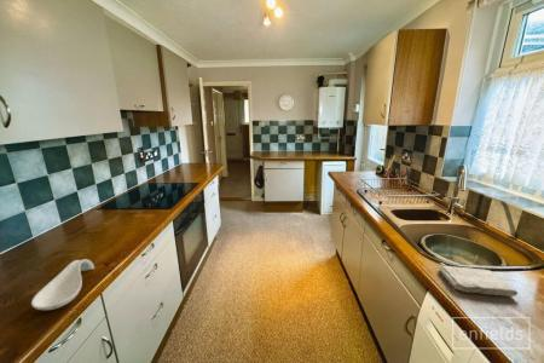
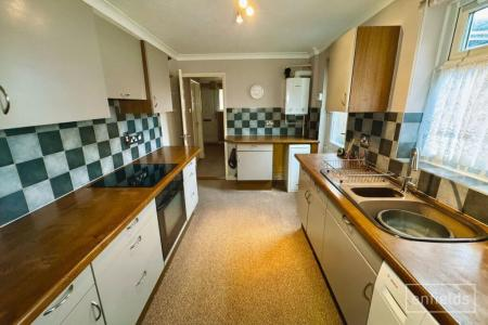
- washcloth [438,264,520,298]
- spoon rest [30,258,96,311]
